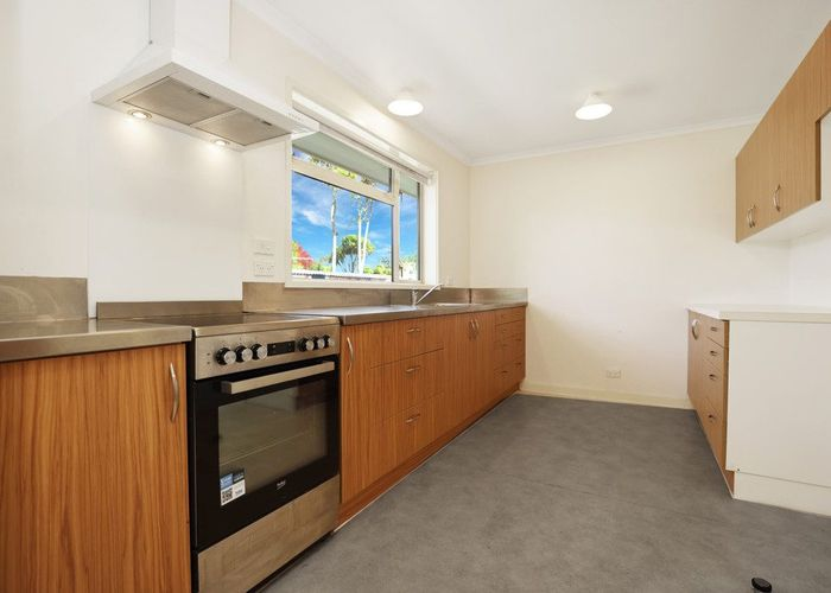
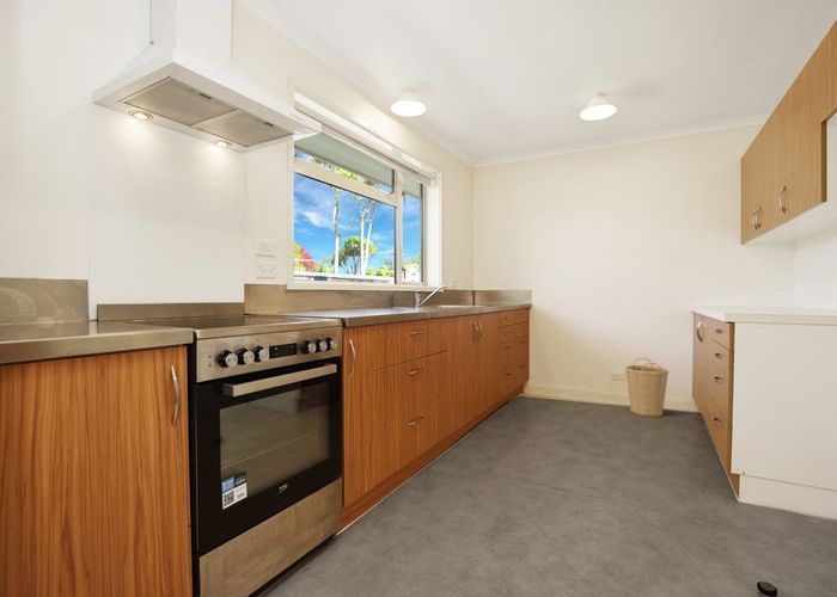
+ basket [624,357,670,418]
